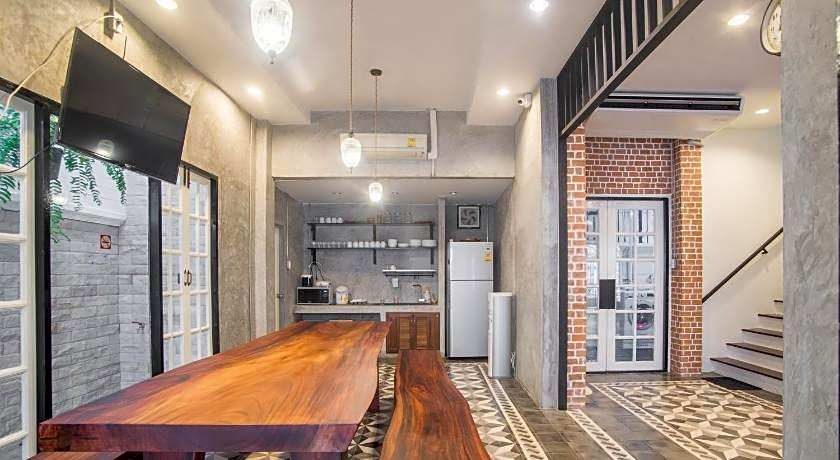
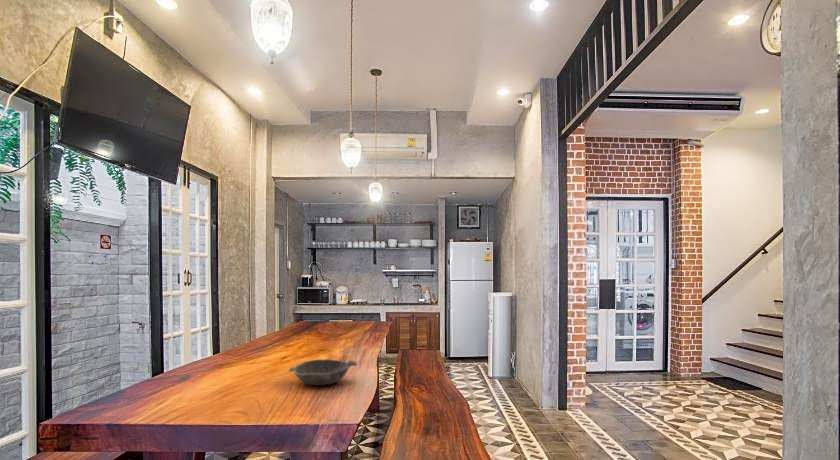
+ bowl [288,359,358,386]
